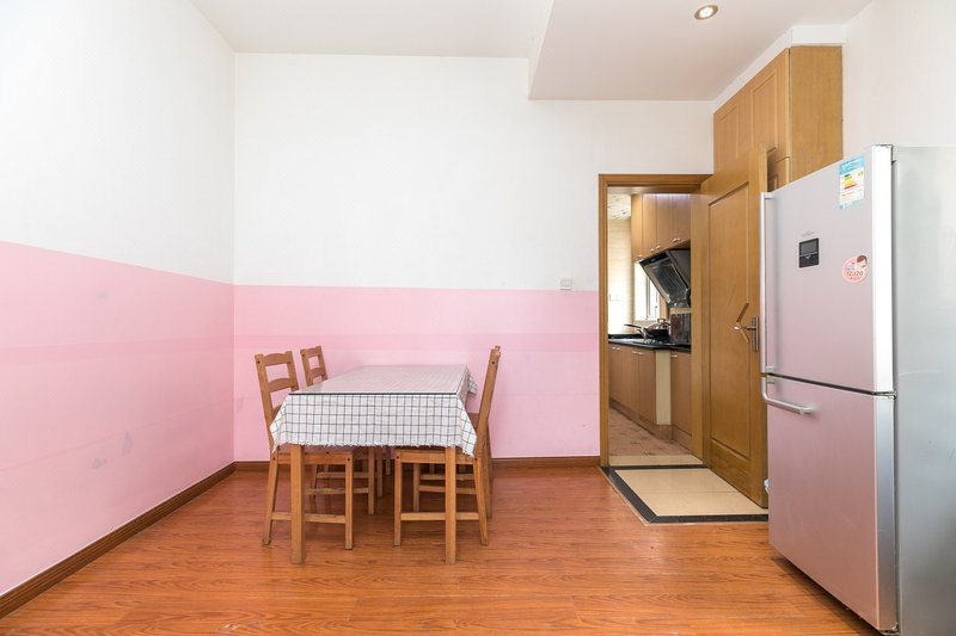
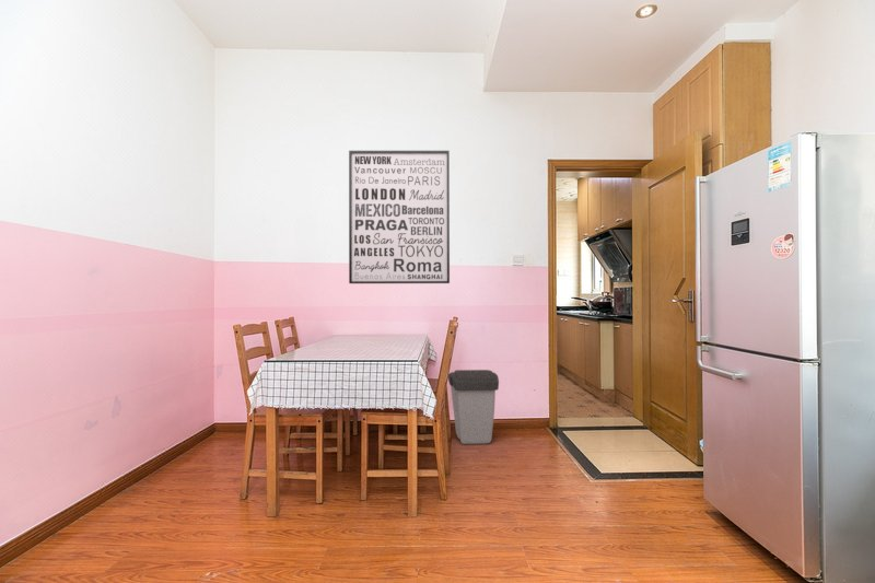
+ trash can [447,369,500,445]
+ wall art [348,150,451,284]
